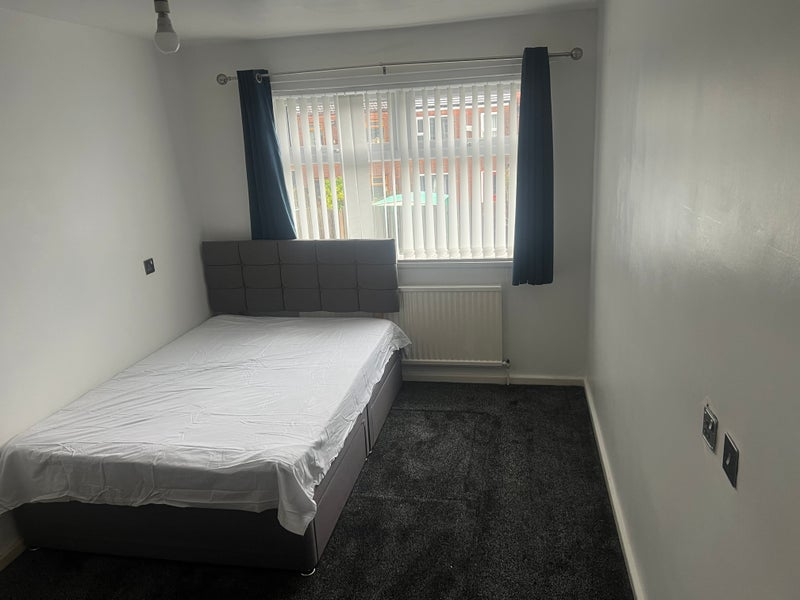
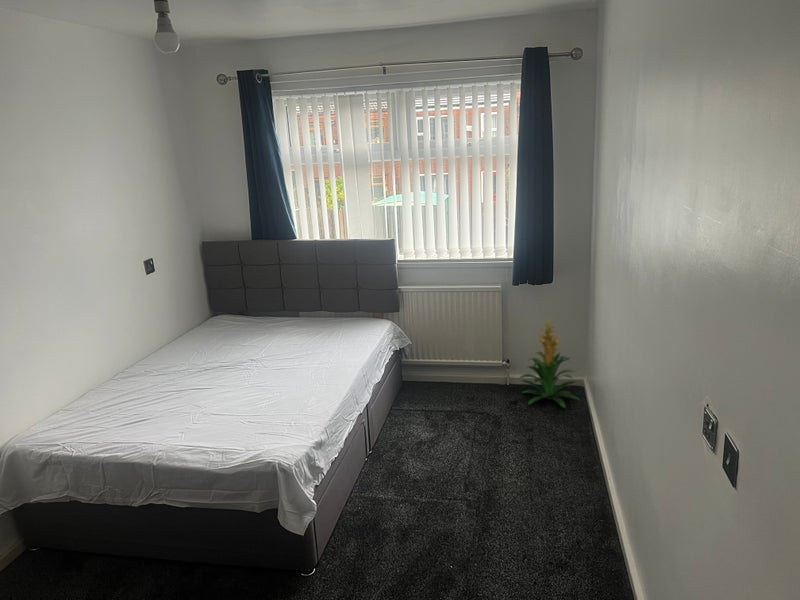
+ indoor plant [518,315,581,409]
